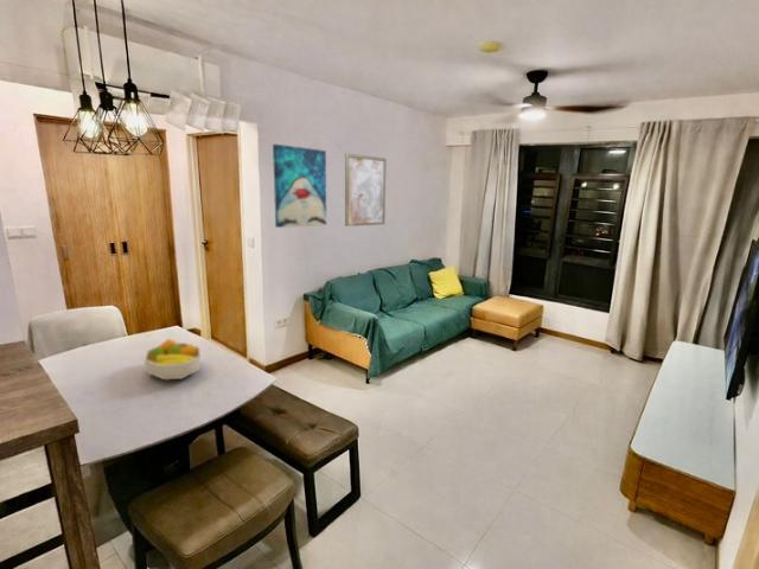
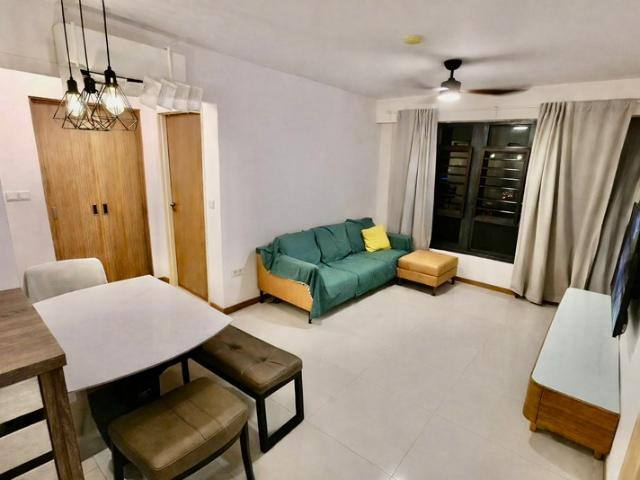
- fruit bowl [142,338,202,381]
- wall art [344,152,388,228]
- wall art [272,143,327,229]
